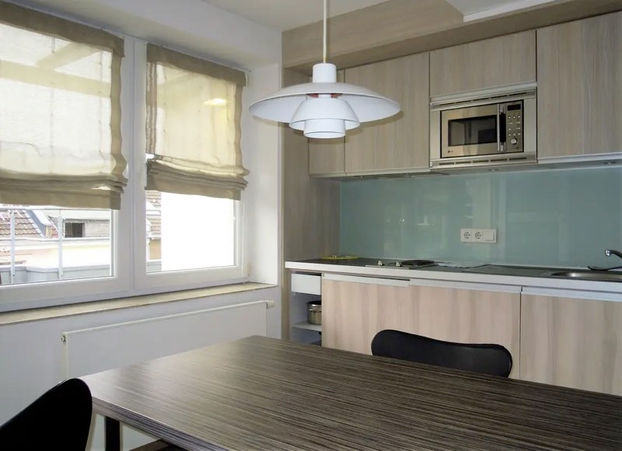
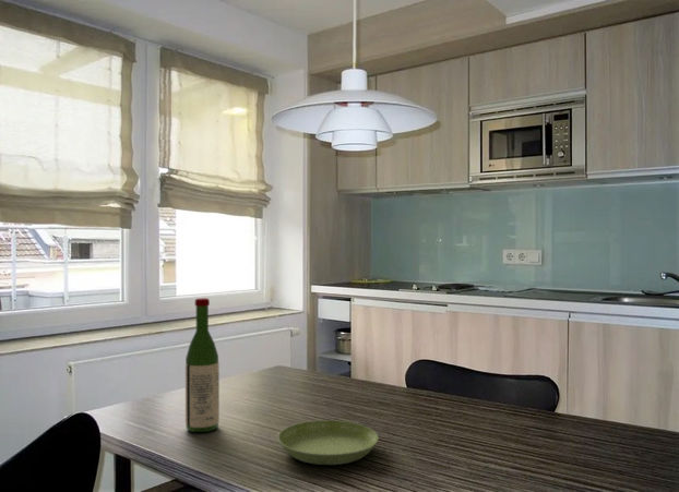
+ wine bottle [184,297,221,433]
+ saucer [276,419,379,466]
